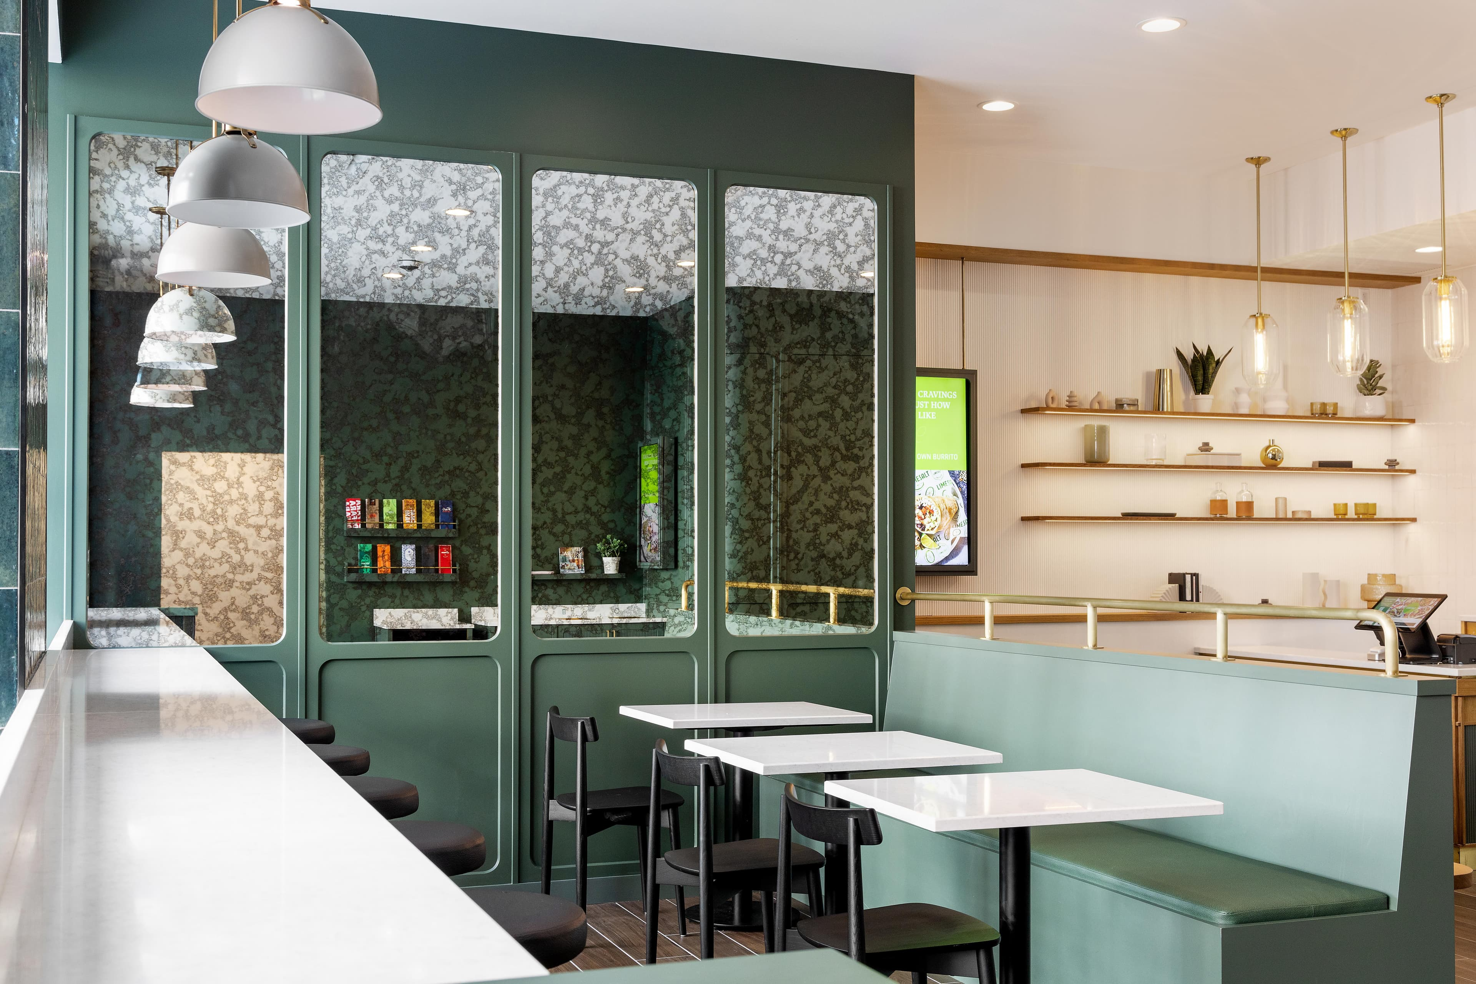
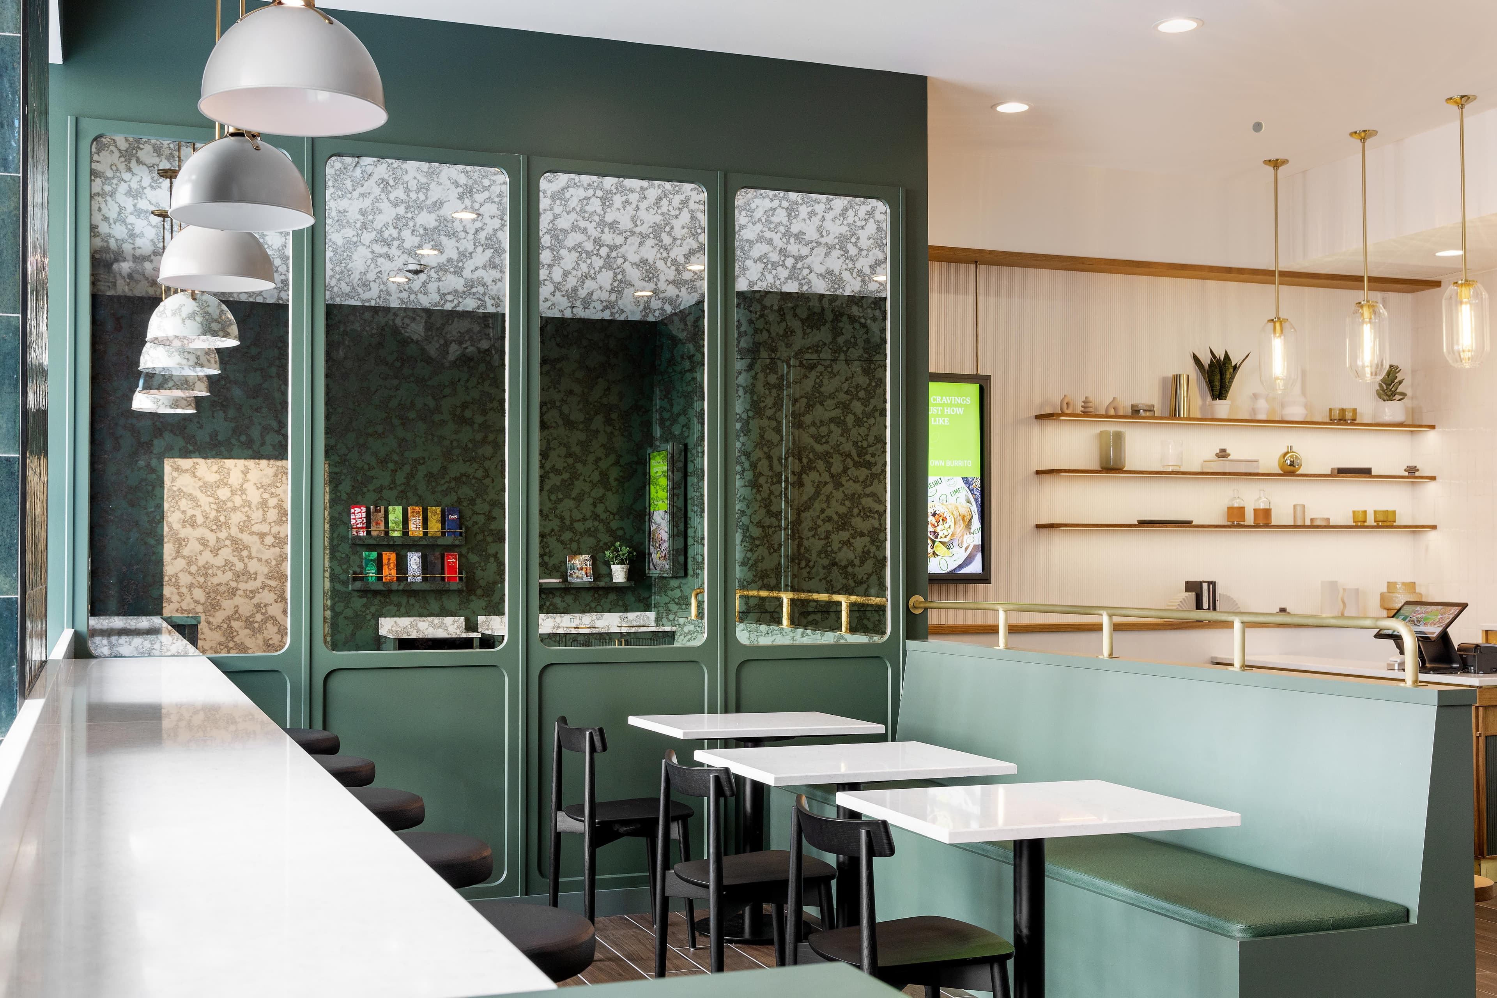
+ eyeball [1252,120,1264,133]
